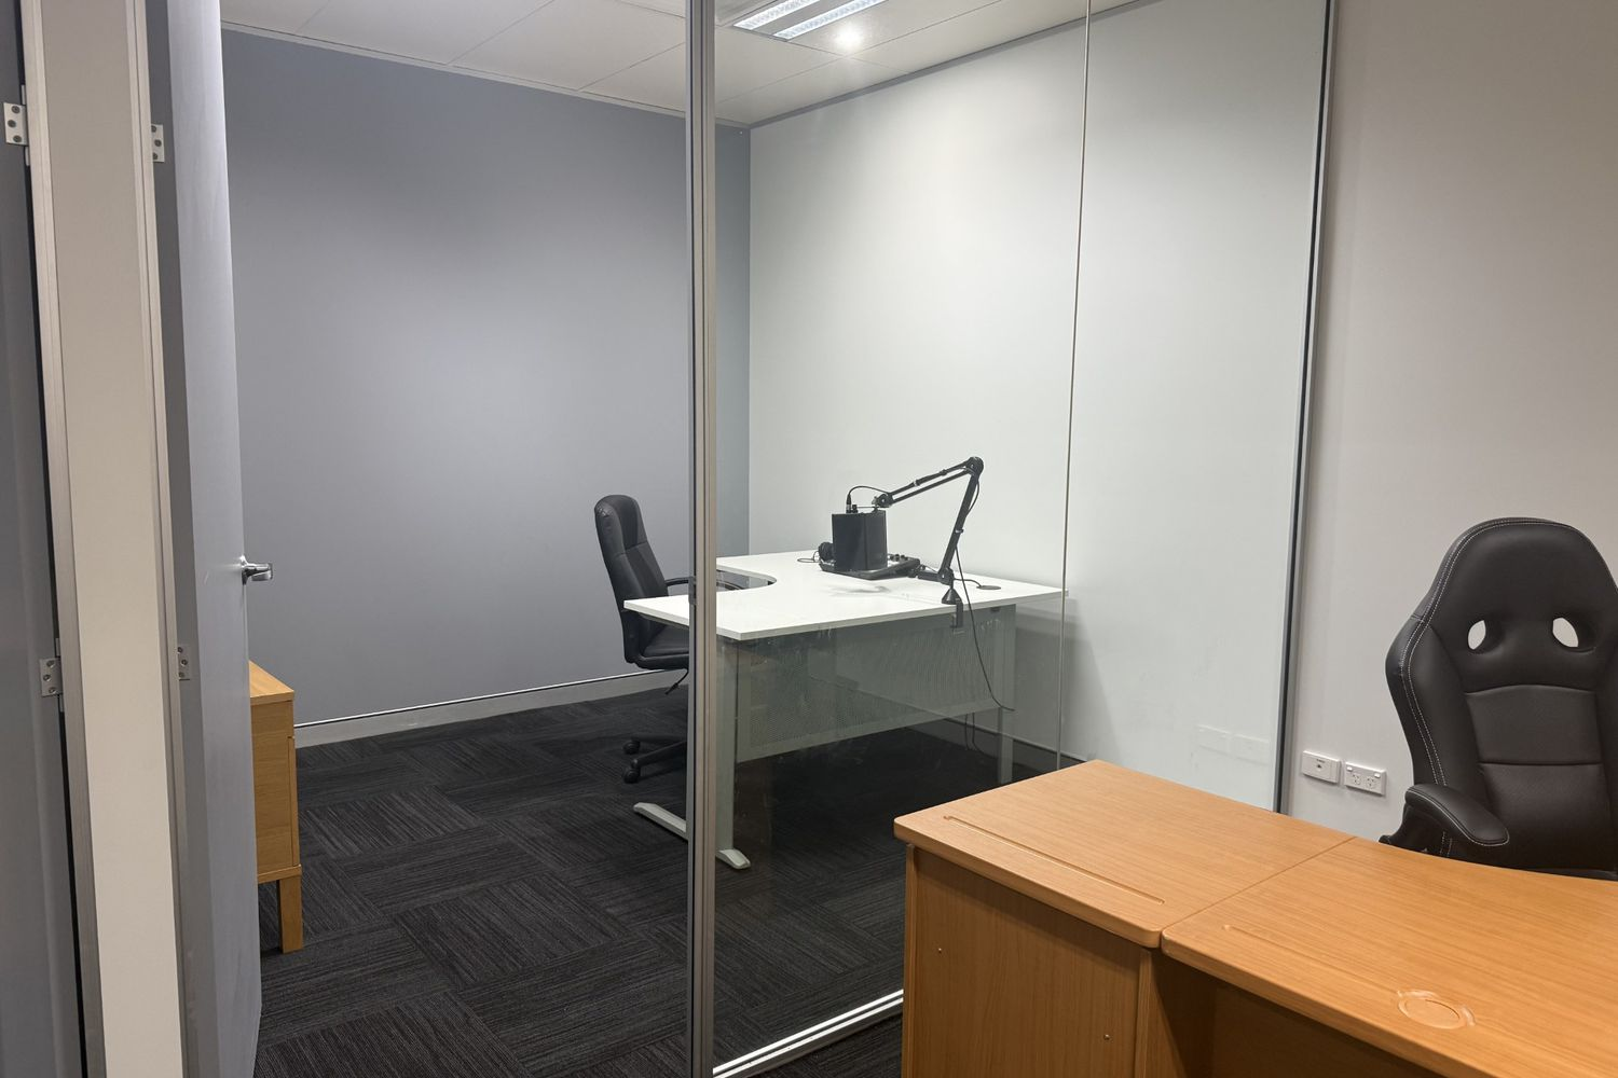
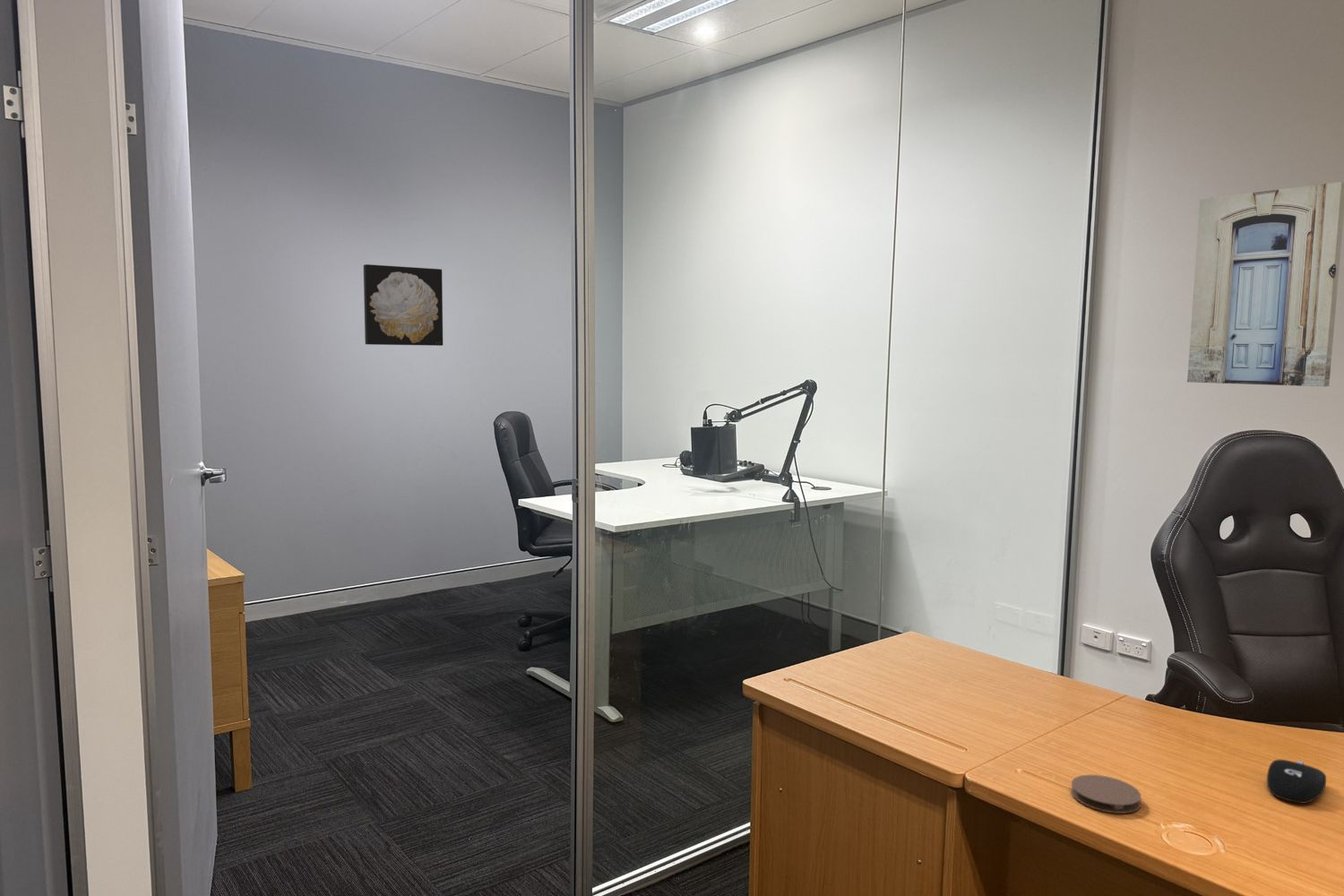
+ wall art [363,263,444,347]
+ computer mouse [1266,759,1327,805]
+ wall art [1186,181,1344,387]
+ coaster [1070,774,1142,814]
